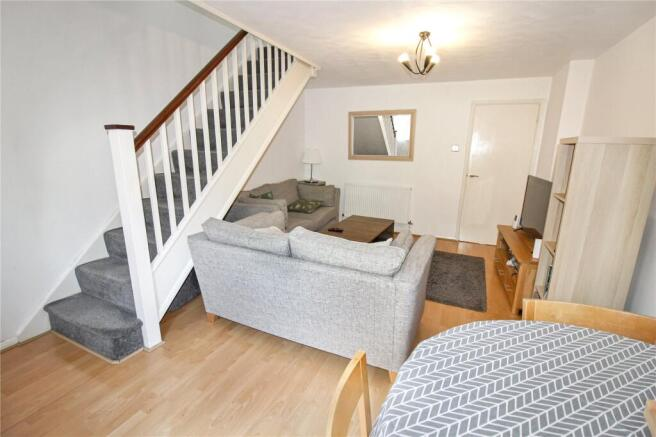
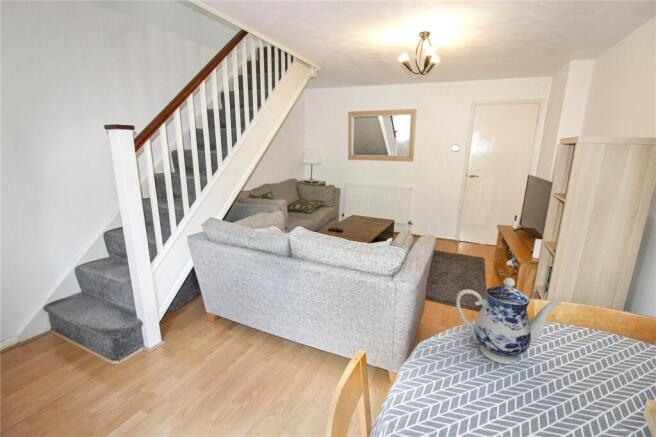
+ teapot [455,277,563,365]
